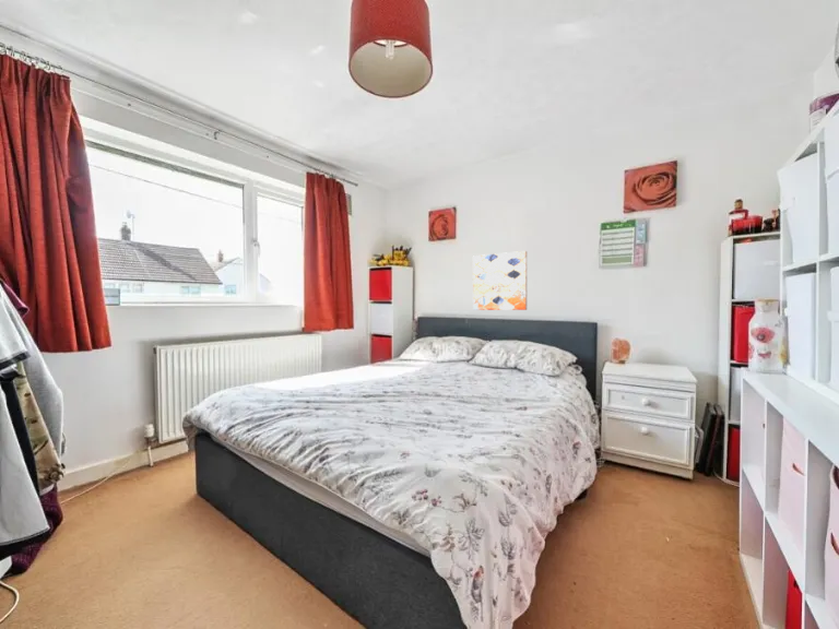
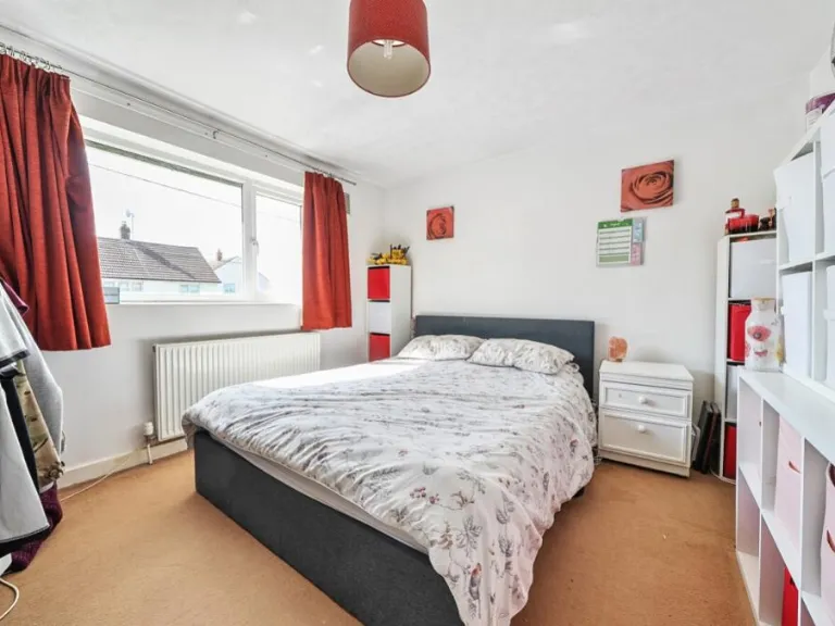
- wall art [472,250,528,311]
